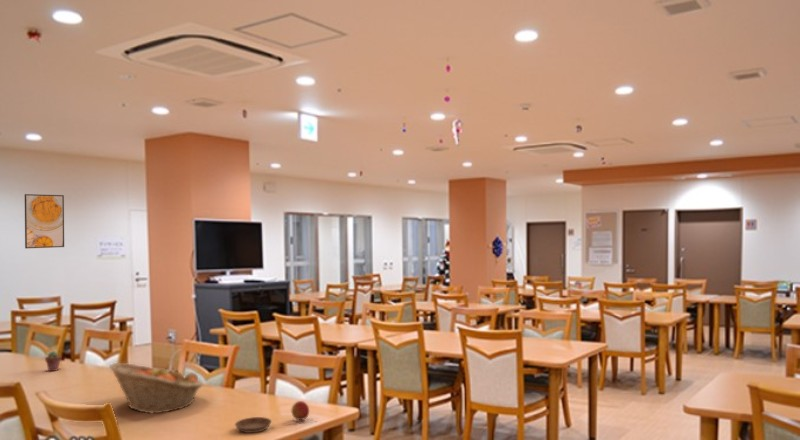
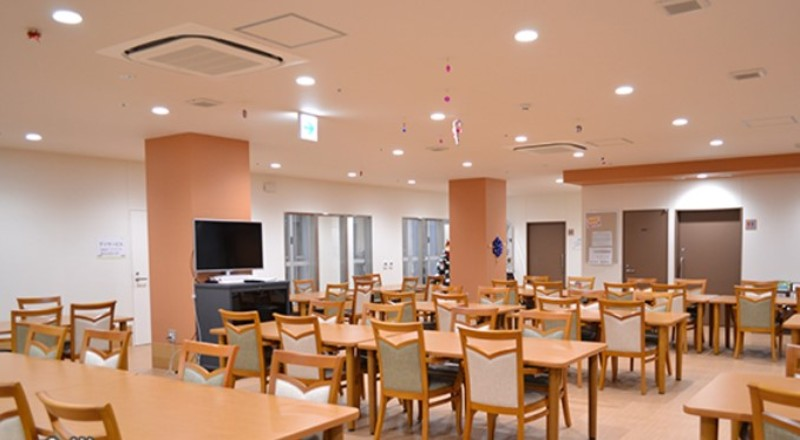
- fruit basket [108,362,204,414]
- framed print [24,193,65,249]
- potted succulent [44,350,63,372]
- apple [290,400,310,421]
- saucer [234,416,273,434]
